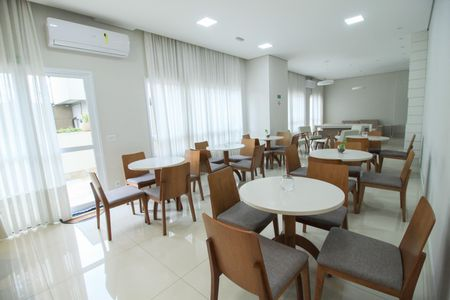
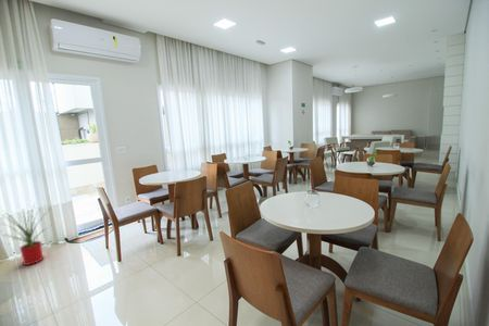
+ house plant [1,203,51,266]
